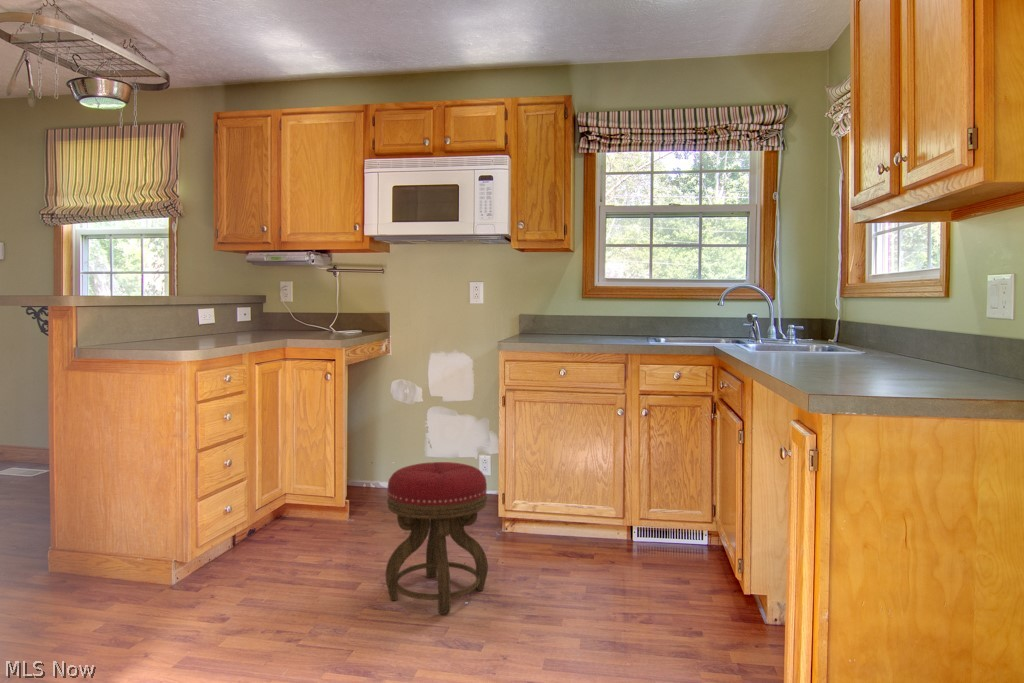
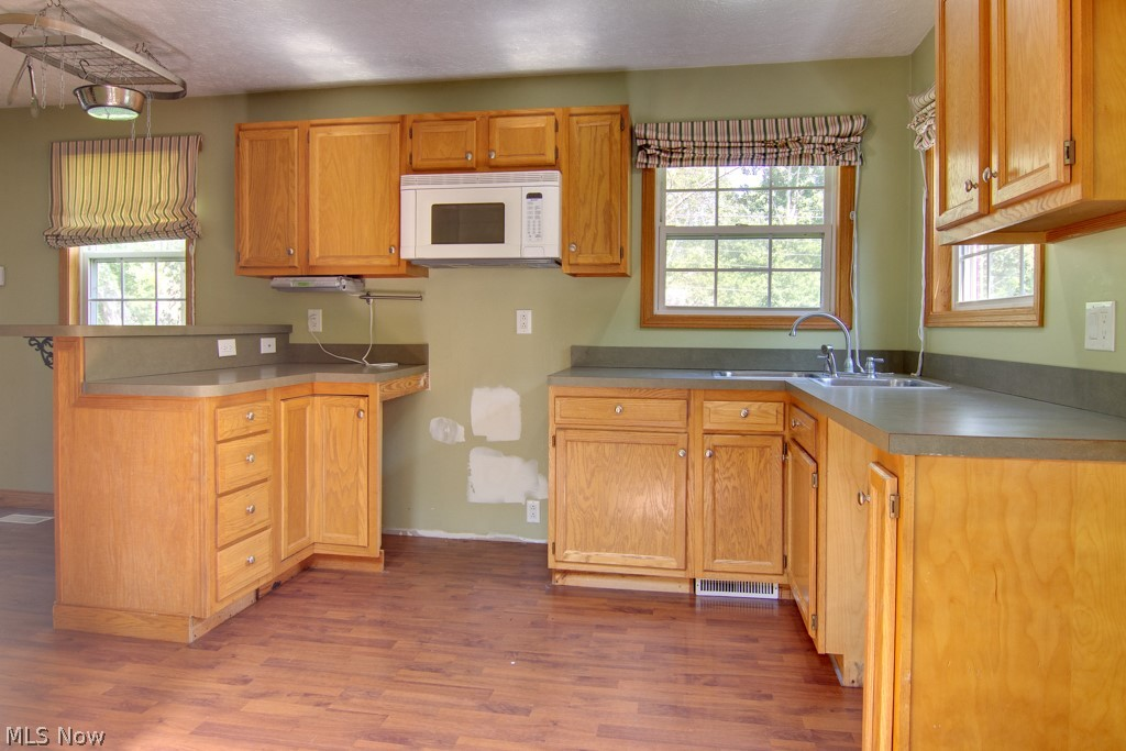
- stool [385,461,489,615]
